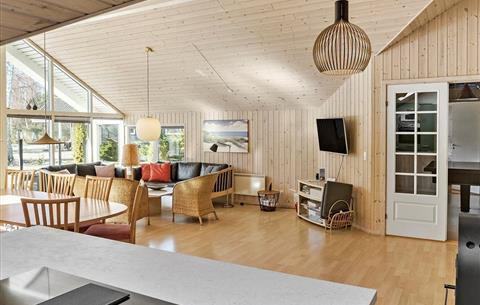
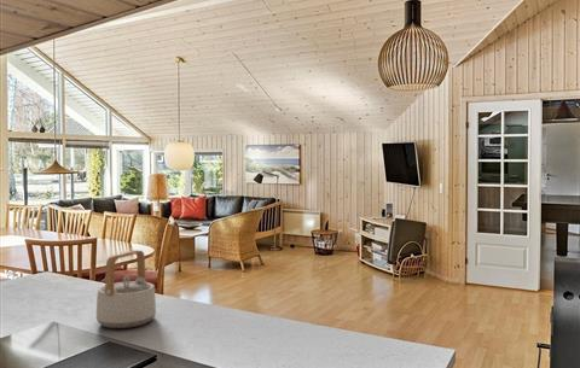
+ teapot [95,250,157,329]
